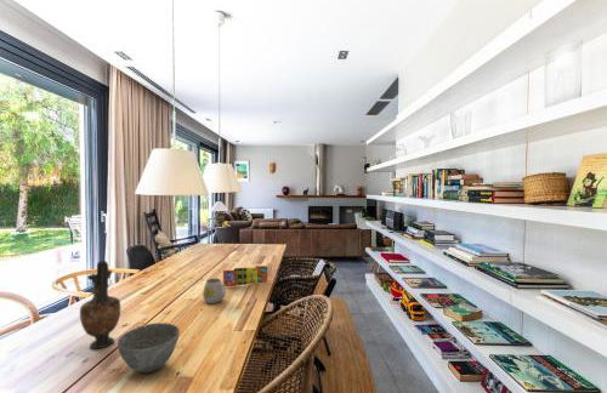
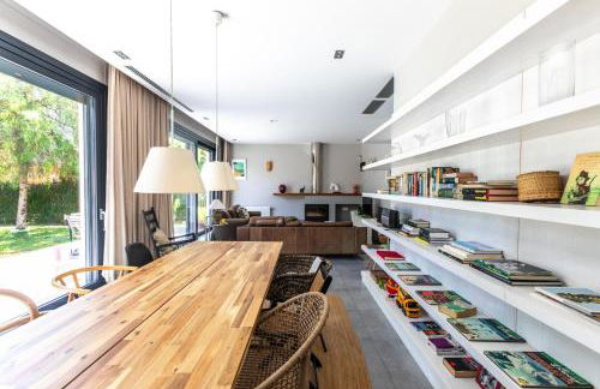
- mug [202,278,227,304]
- bowl [117,321,181,374]
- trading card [222,264,268,287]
- vase [79,260,121,349]
